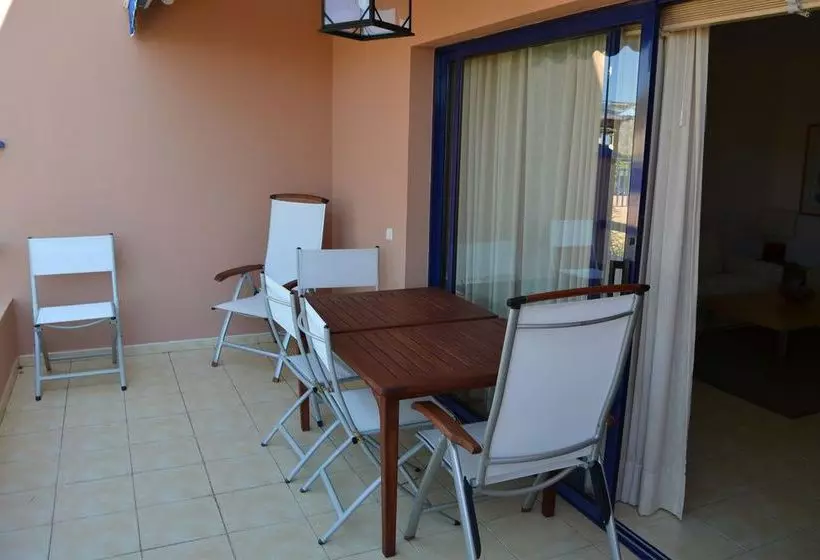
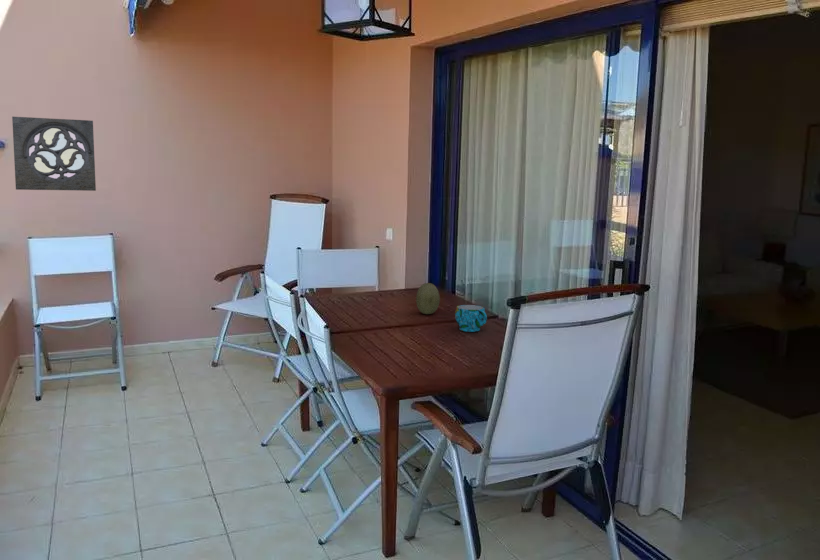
+ wall ornament [11,116,97,192]
+ cup [454,304,488,333]
+ fruit [415,282,441,315]
